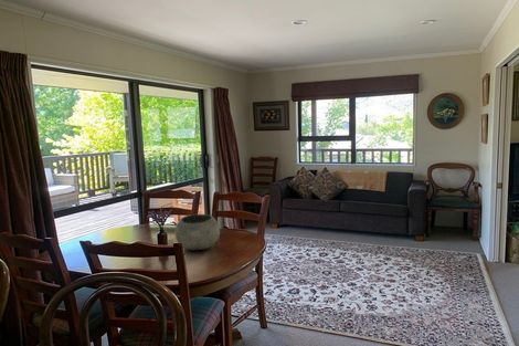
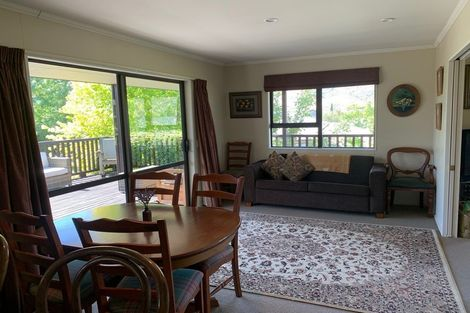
- bowl [173,213,221,251]
